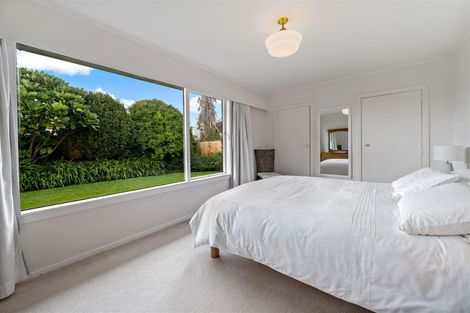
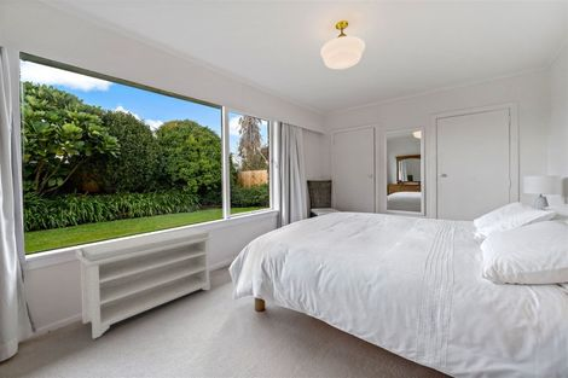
+ bench [74,227,214,341]
